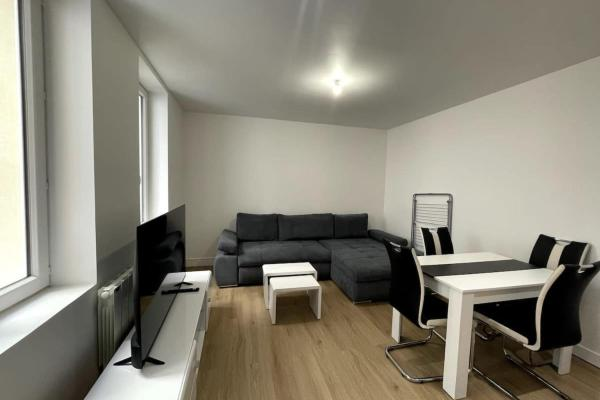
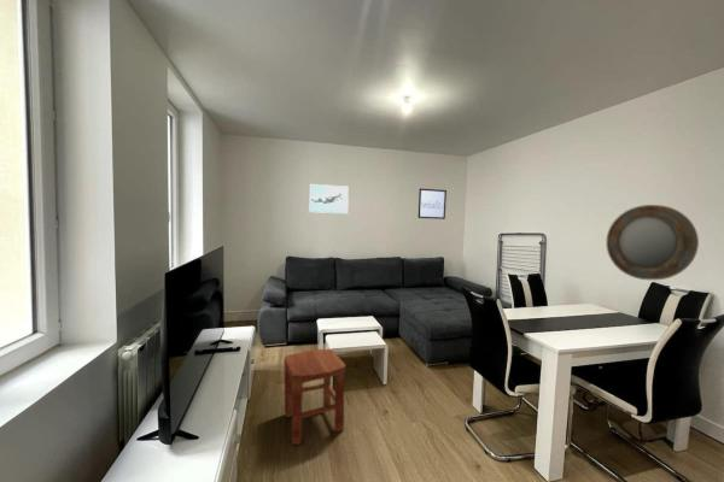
+ home mirror [605,204,700,281]
+ stool [282,348,348,446]
+ wall art [418,187,448,221]
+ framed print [308,183,350,214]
